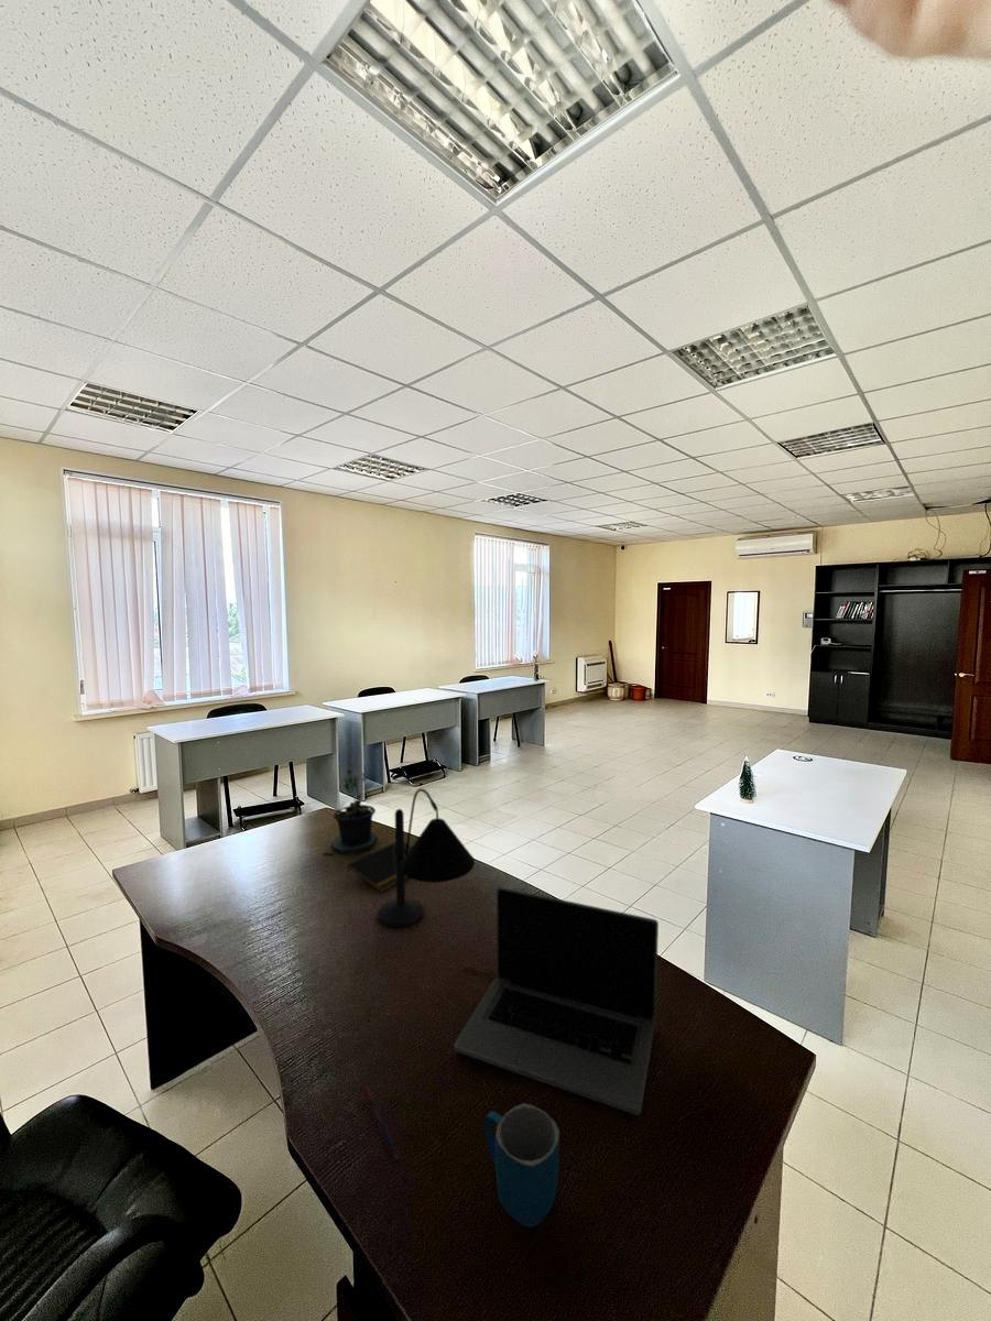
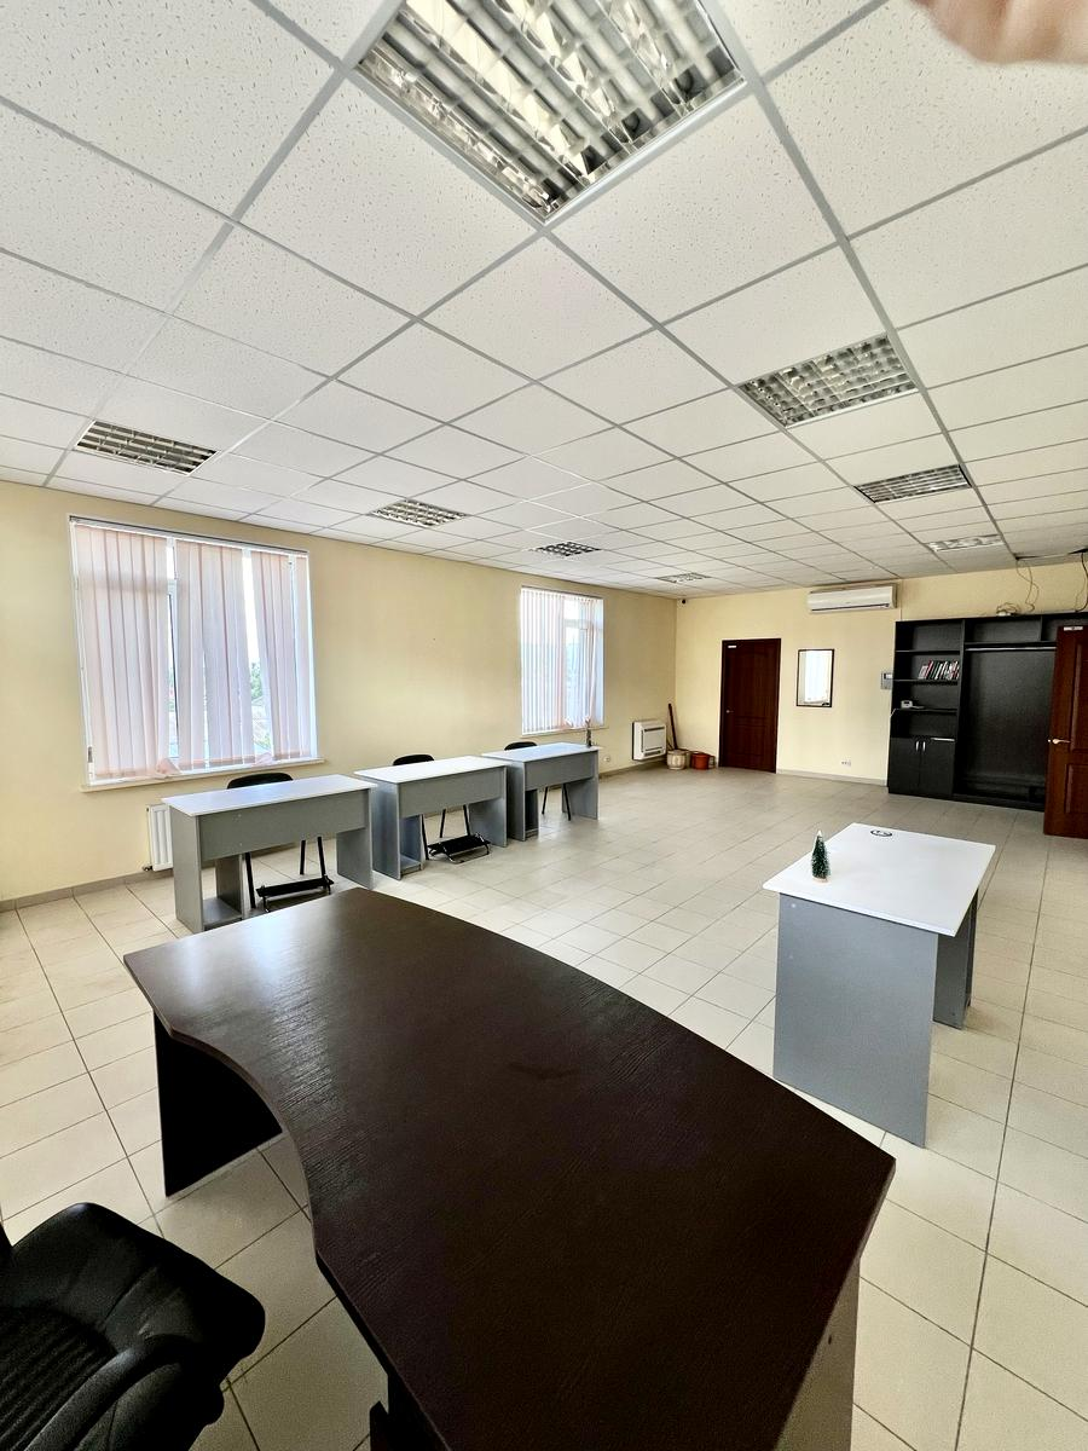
- laptop [453,886,660,1116]
- notepad [345,841,413,893]
- potted plant [320,767,379,856]
- mug [483,1102,560,1229]
- pen [362,1084,401,1161]
- desk lamp [377,788,476,928]
